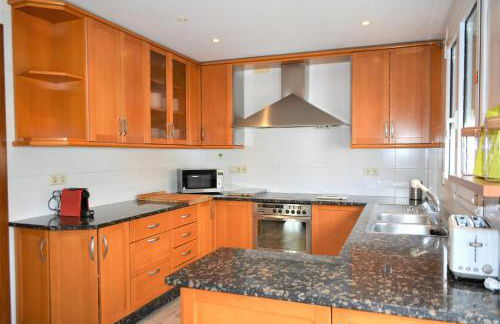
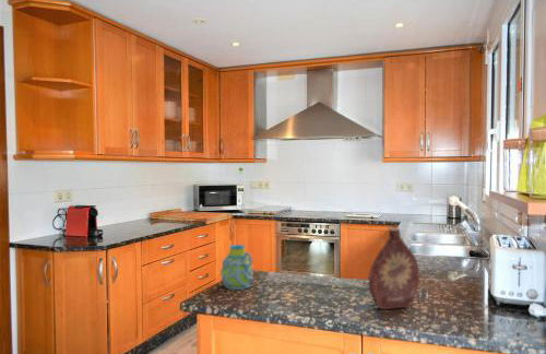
+ mug [219,244,254,291]
+ bottle [367,226,420,310]
